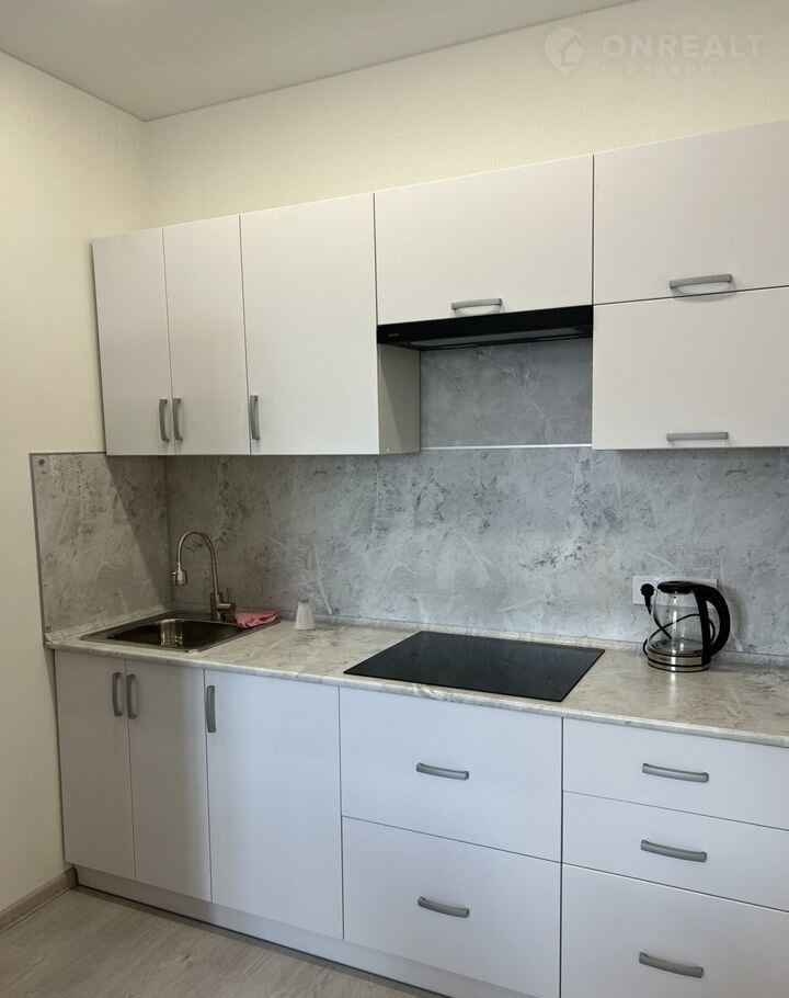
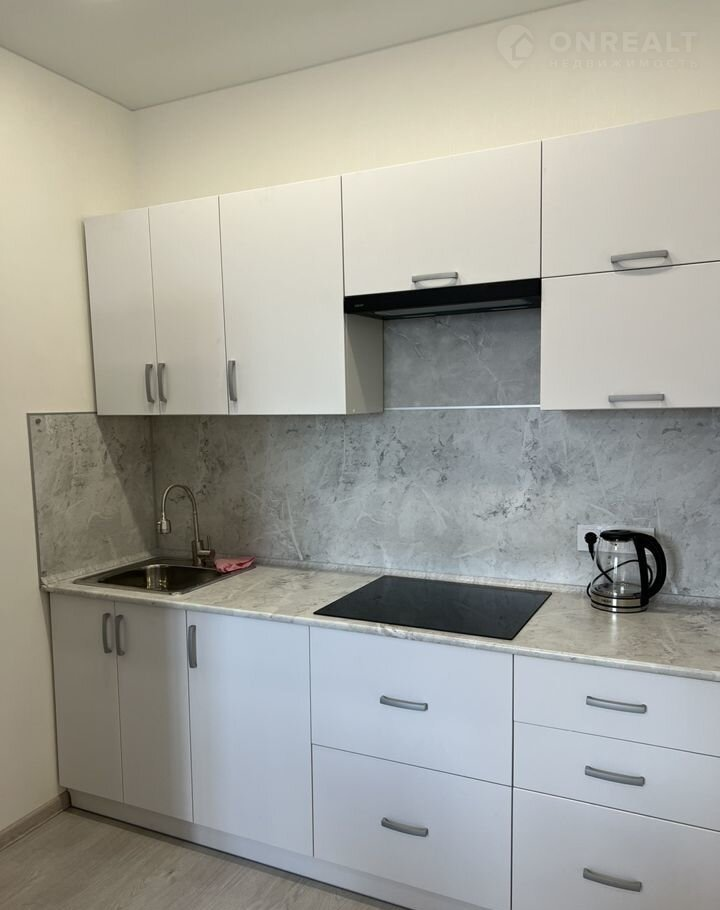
- saltshaker [294,598,317,632]
